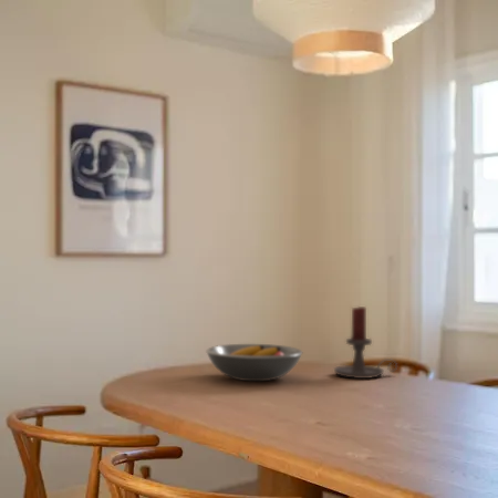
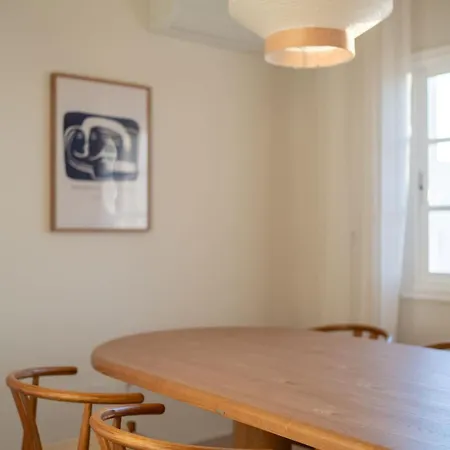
- fruit bowl [205,343,303,382]
- candle holder [333,305,398,380]
